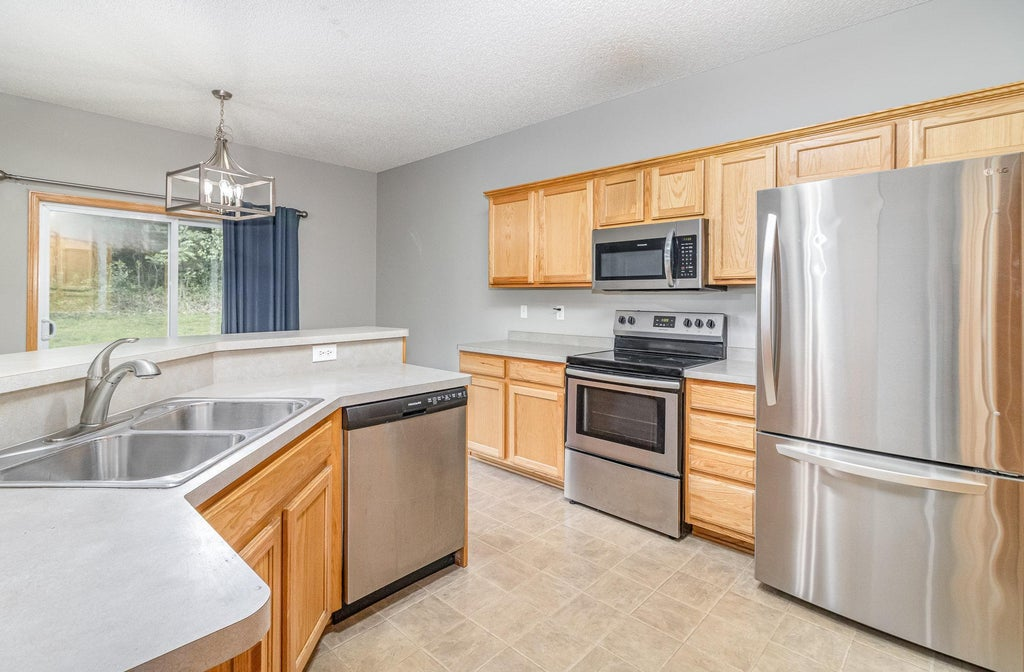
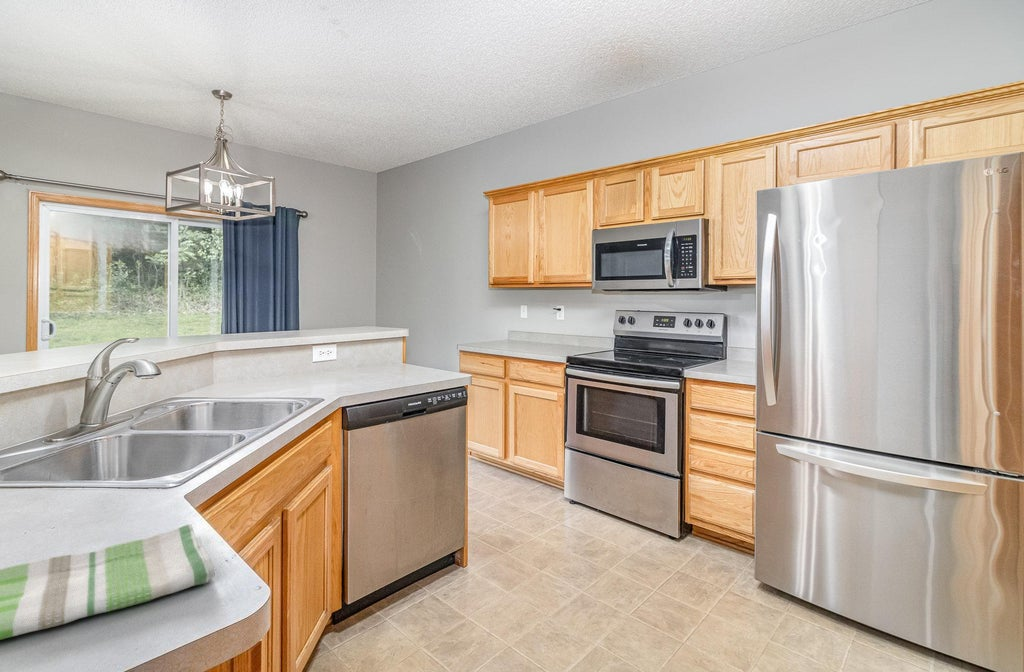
+ dish towel [0,523,216,641]
